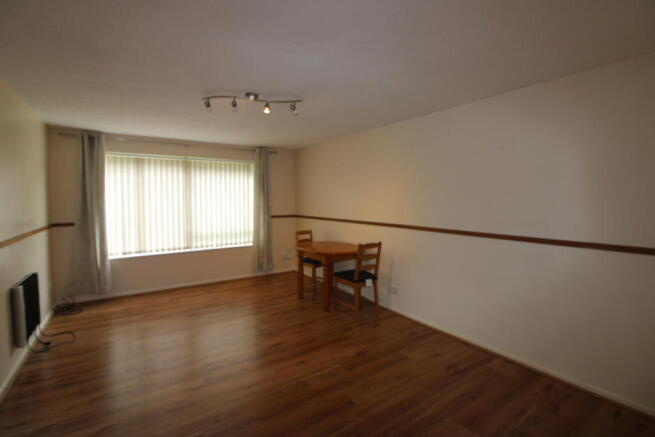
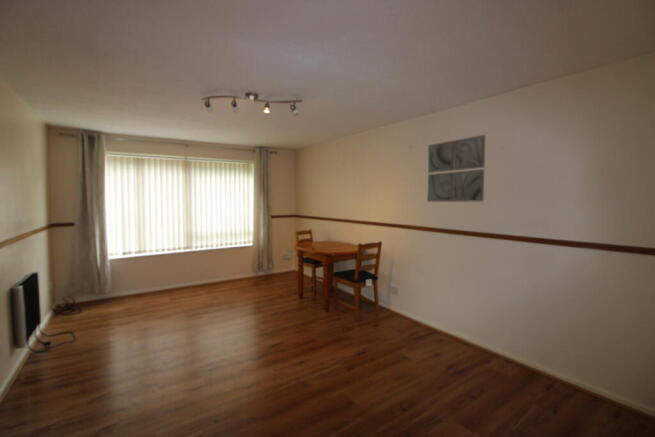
+ wall art [426,134,486,203]
